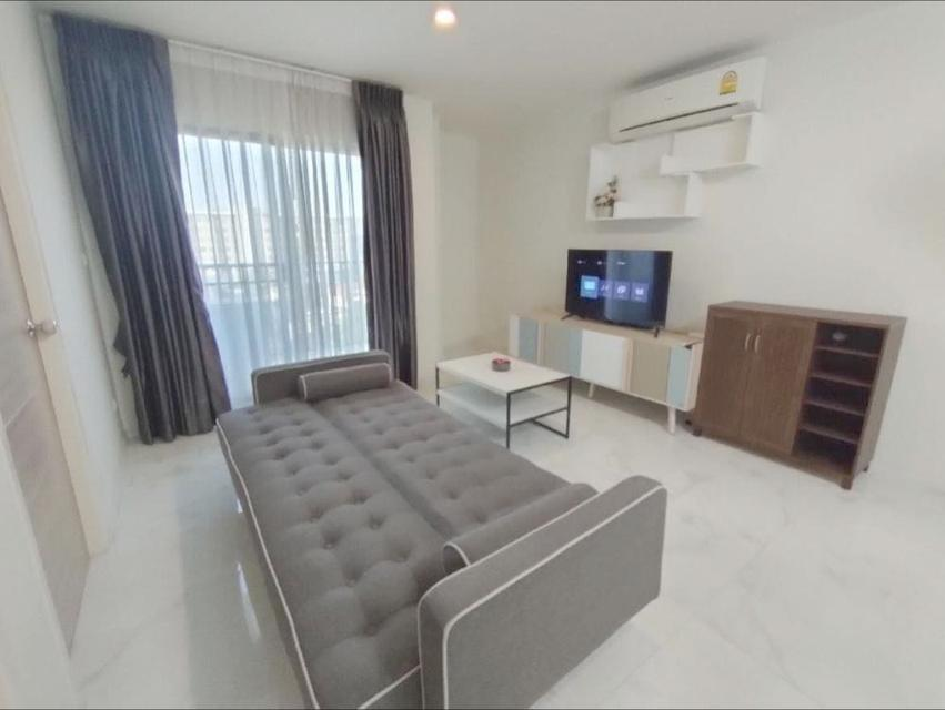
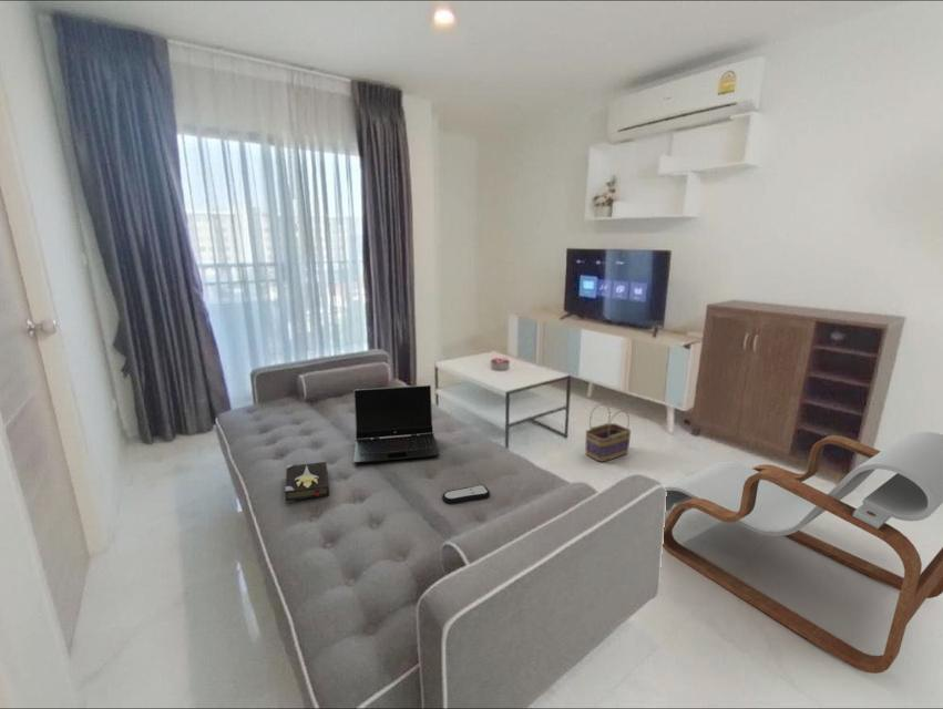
+ laptop computer [352,384,441,464]
+ basket [585,402,633,463]
+ lounge chair [662,431,943,675]
+ hardback book [284,461,330,504]
+ remote control [441,484,491,505]
